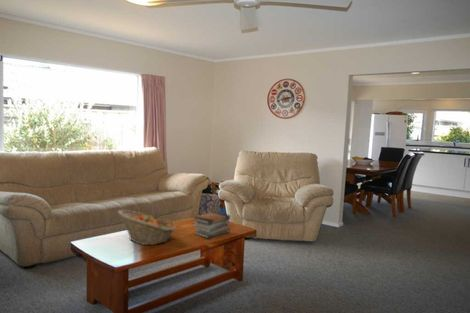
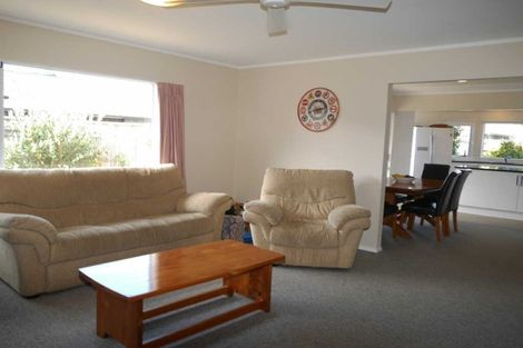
- fruit basket [117,209,177,246]
- book stack [192,211,232,239]
